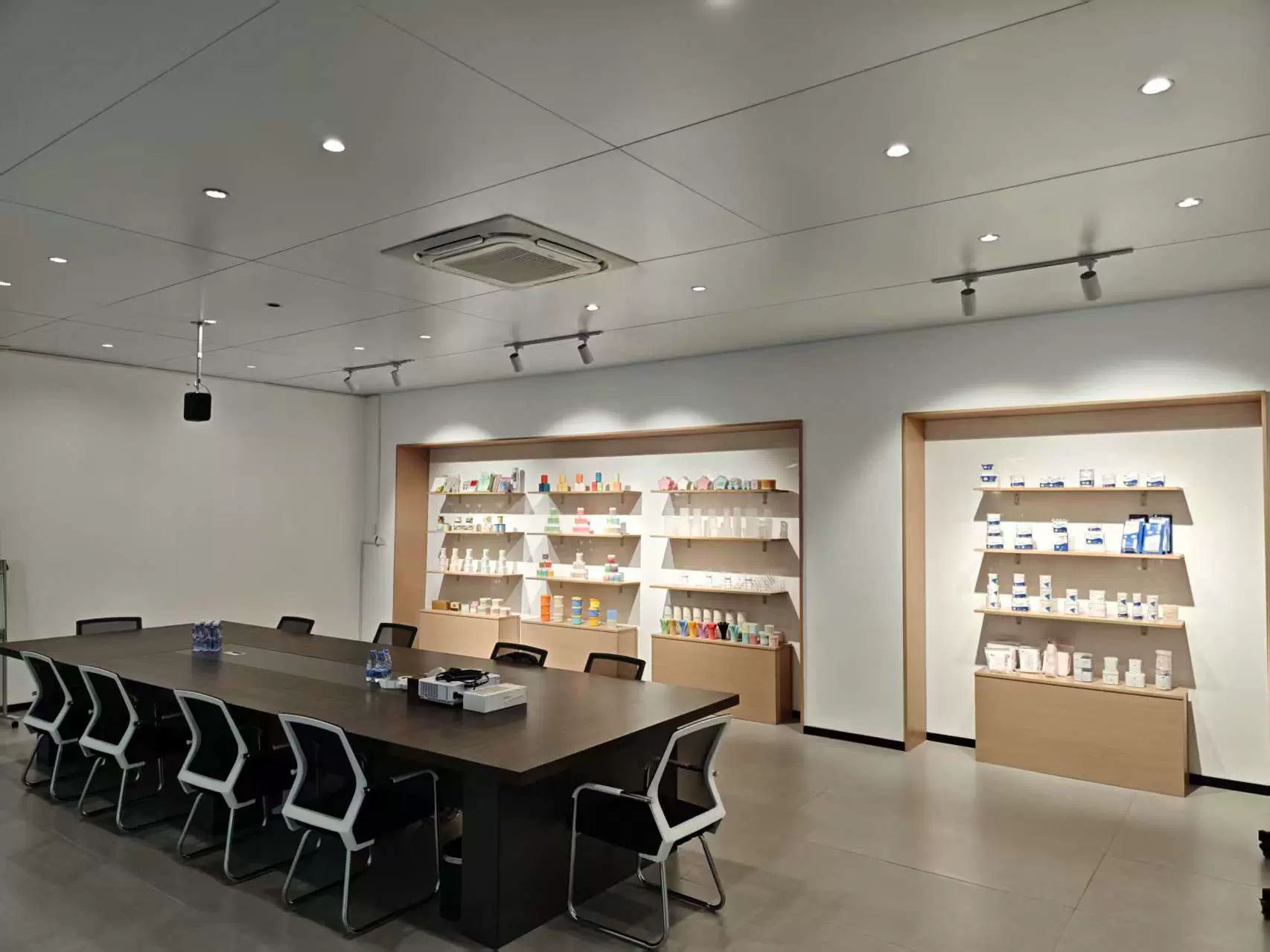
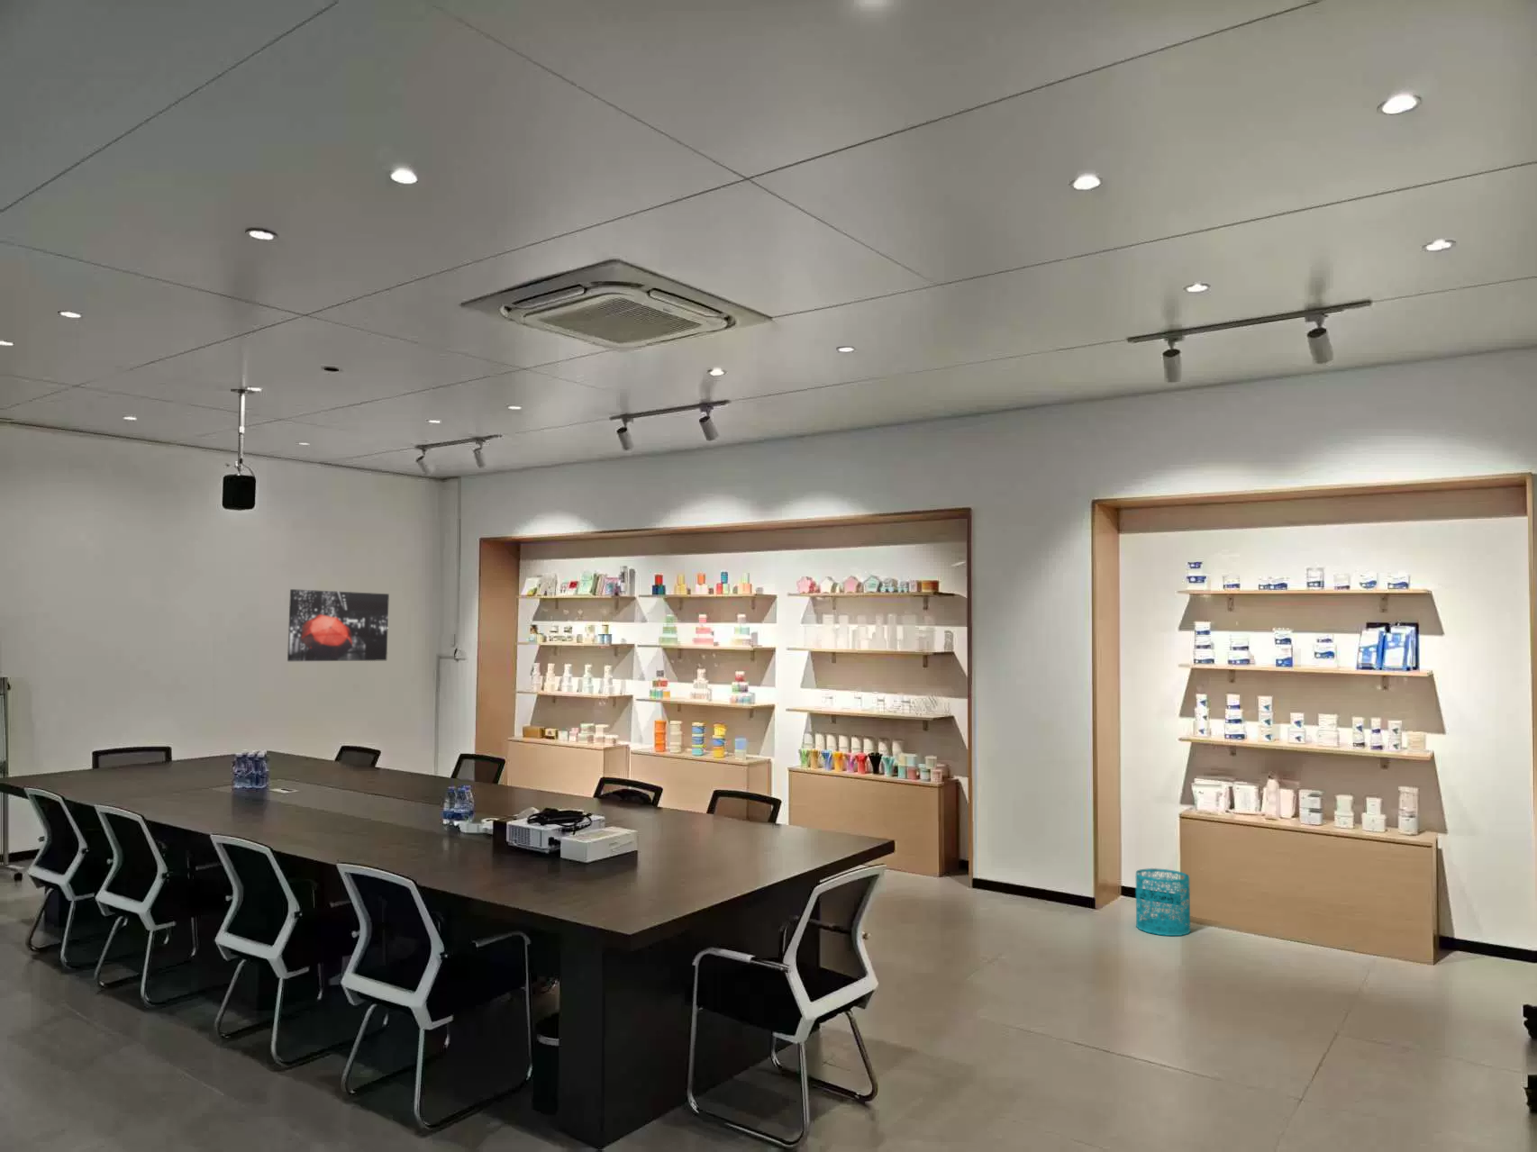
+ wastebasket [1134,868,1191,937]
+ wall art [287,588,390,662]
